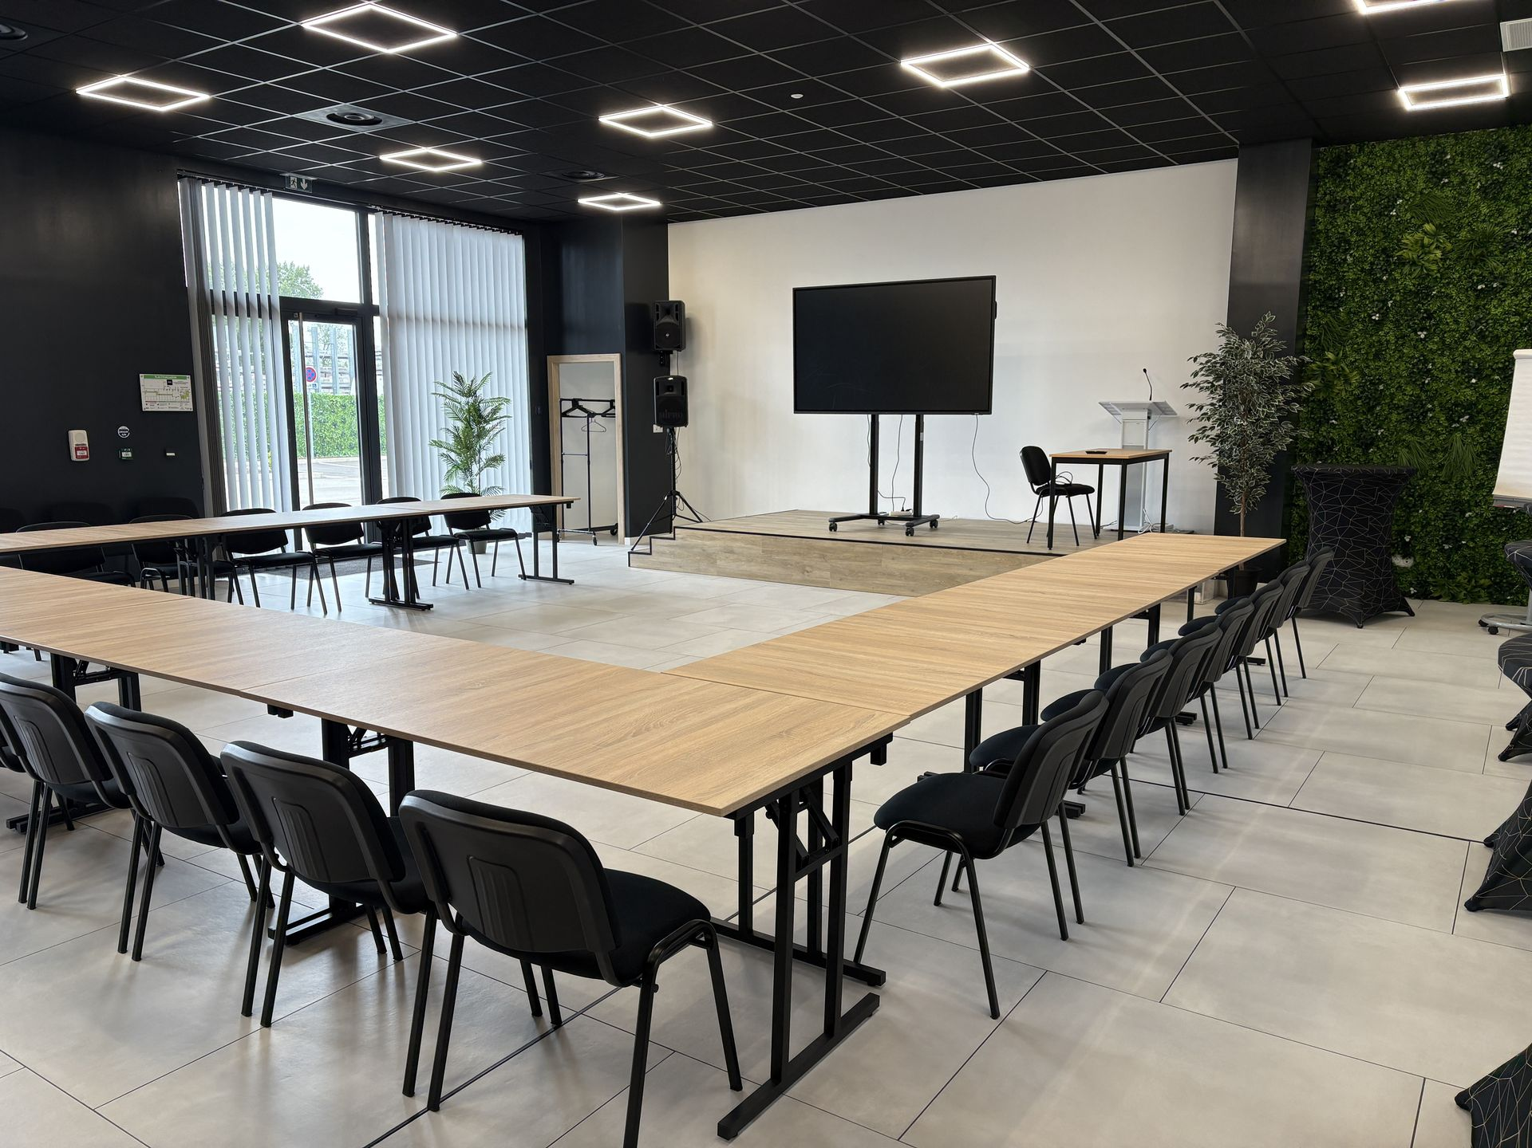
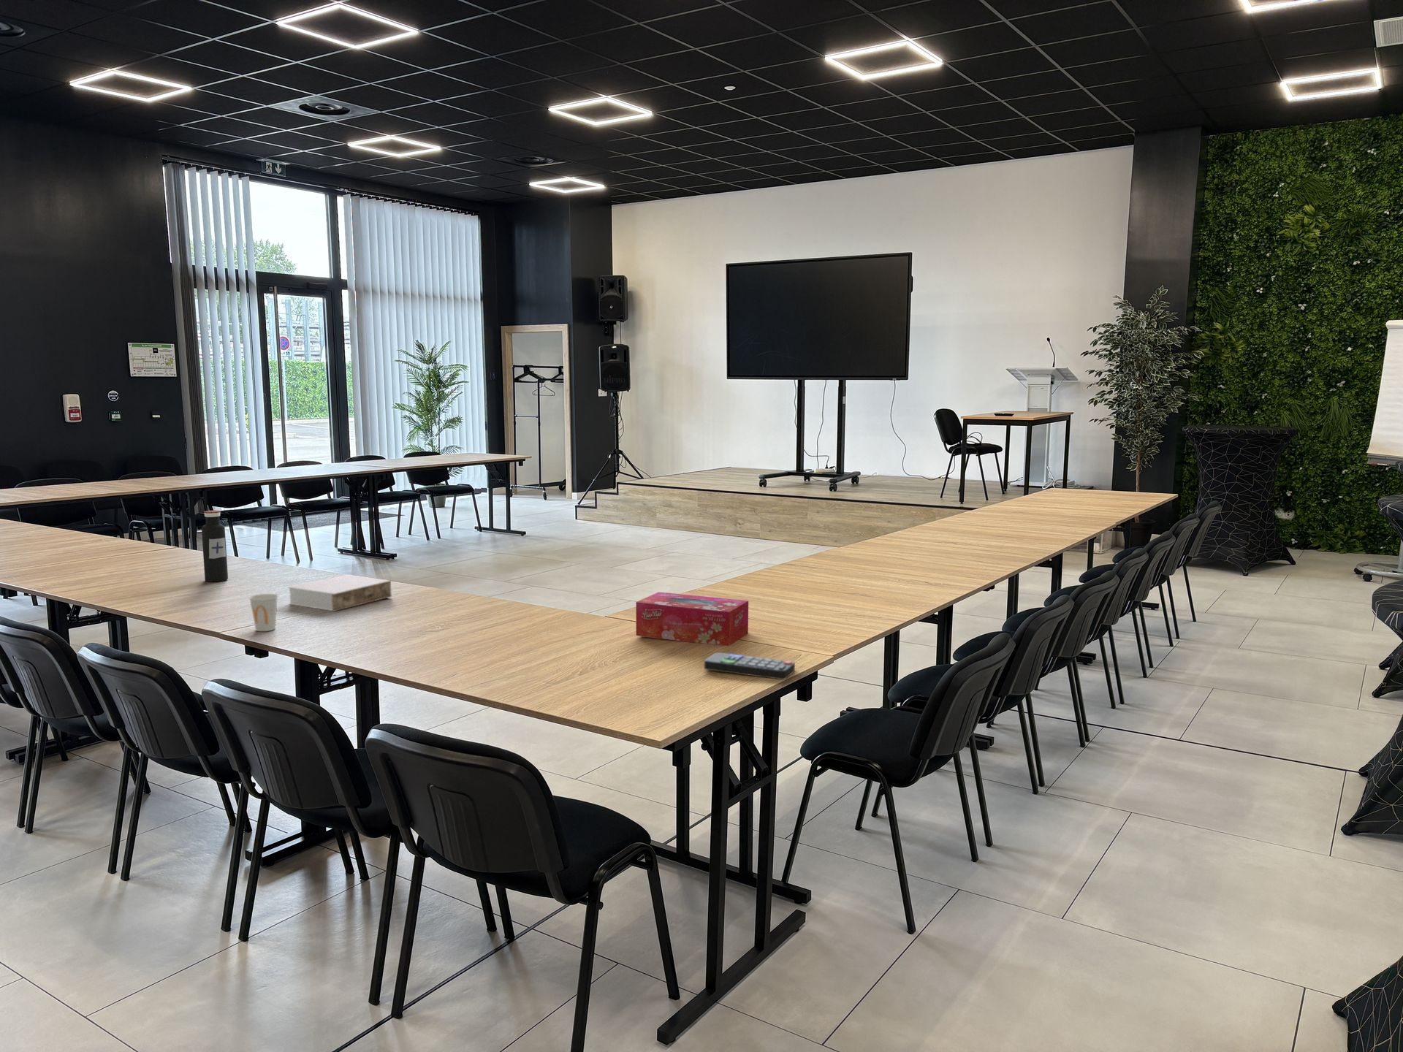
+ cup [249,593,279,632]
+ book [287,574,392,612]
+ tissue box [635,591,749,646]
+ water bottle [201,509,229,582]
+ remote control [704,652,795,680]
